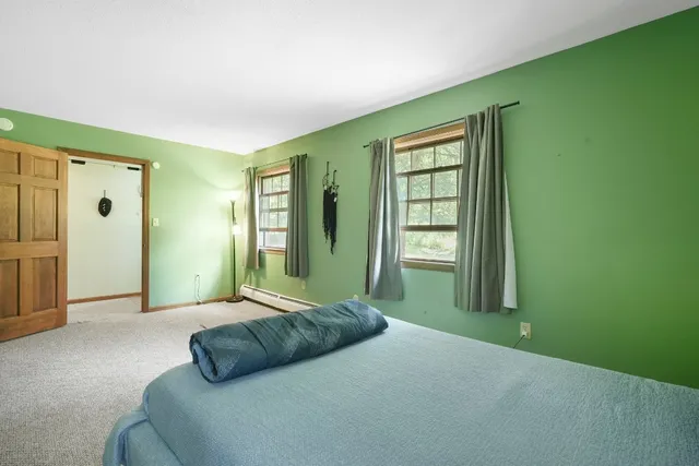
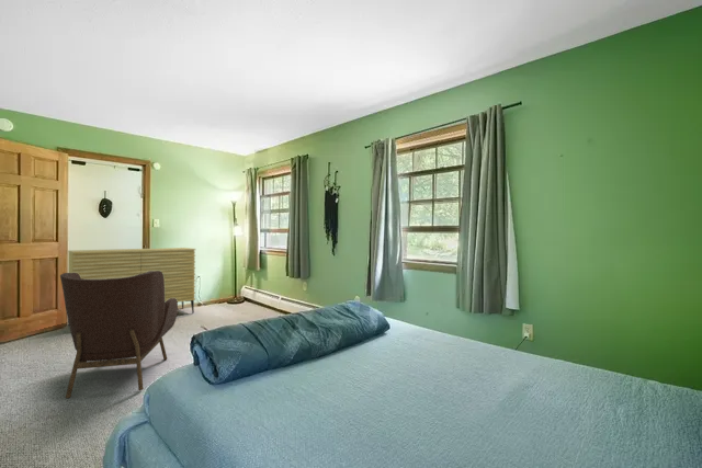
+ dresser [67,247,196,327]
+ armchair [59,271,179,399]
